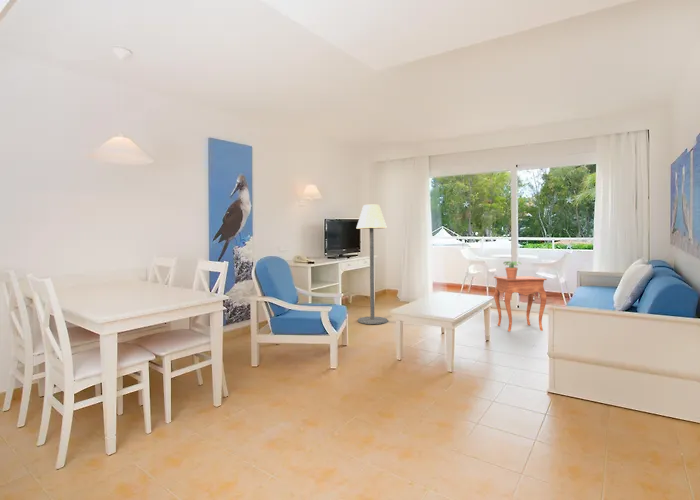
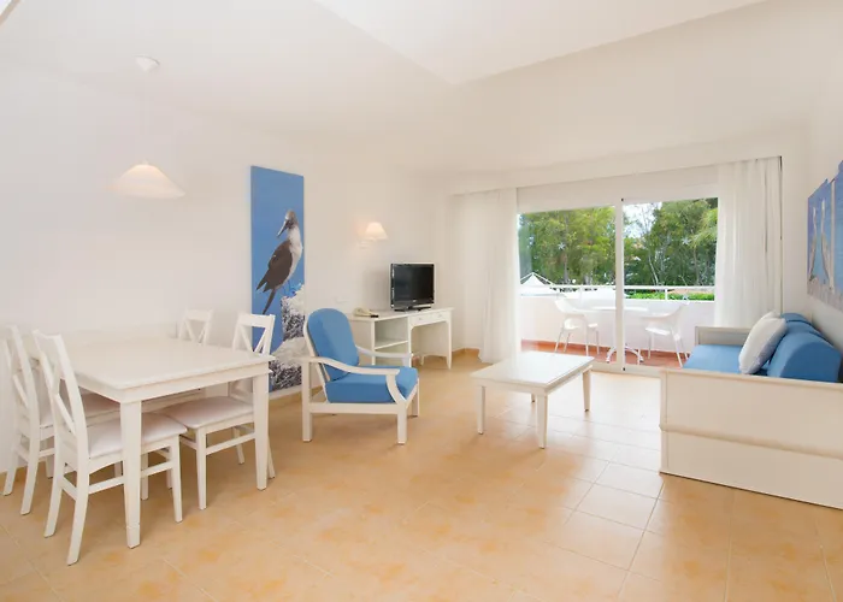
- side table [493,275,547,332]
- floor lamp [355,204,388,325]
- potted plant [503,260,522,279]
